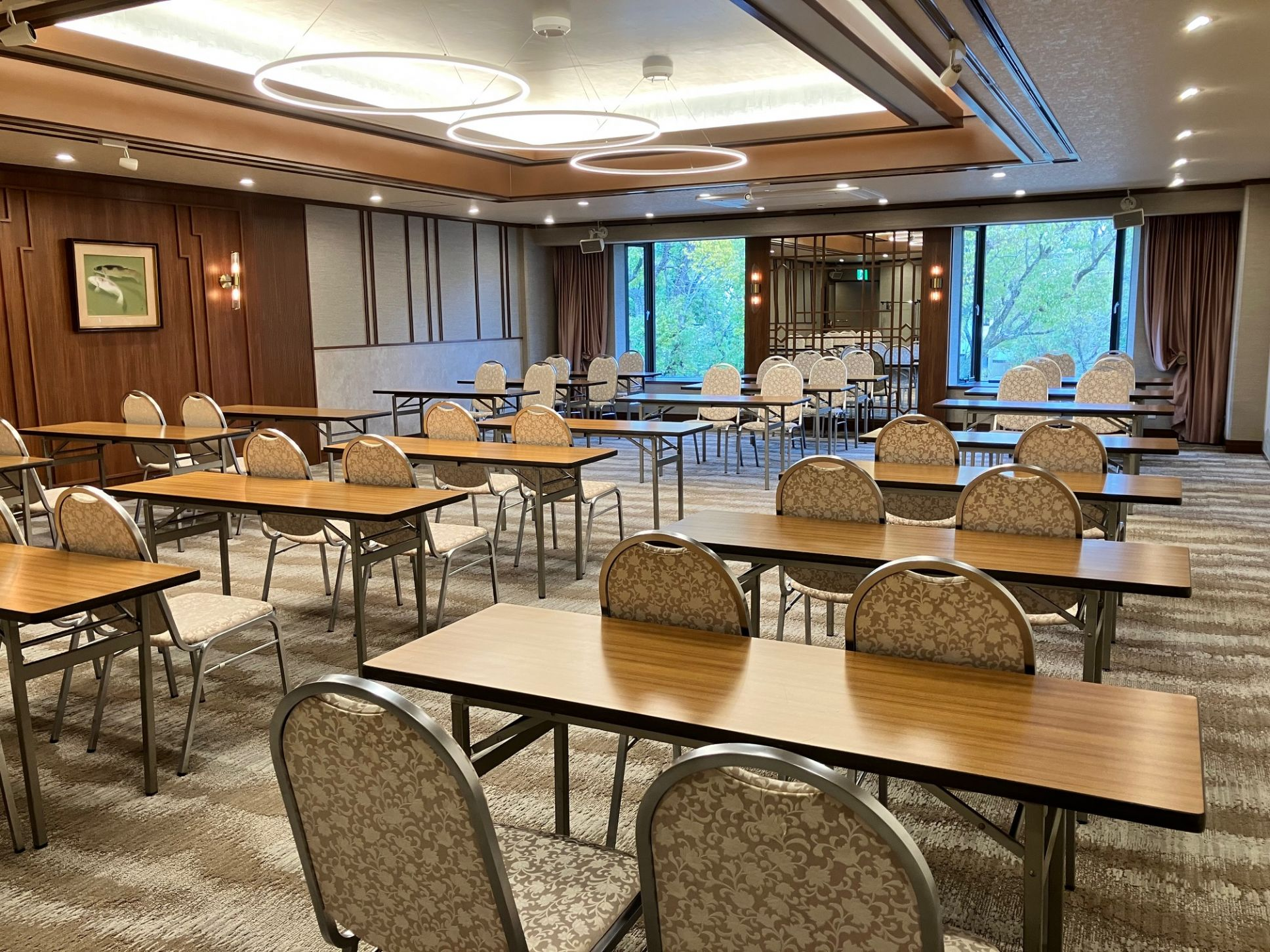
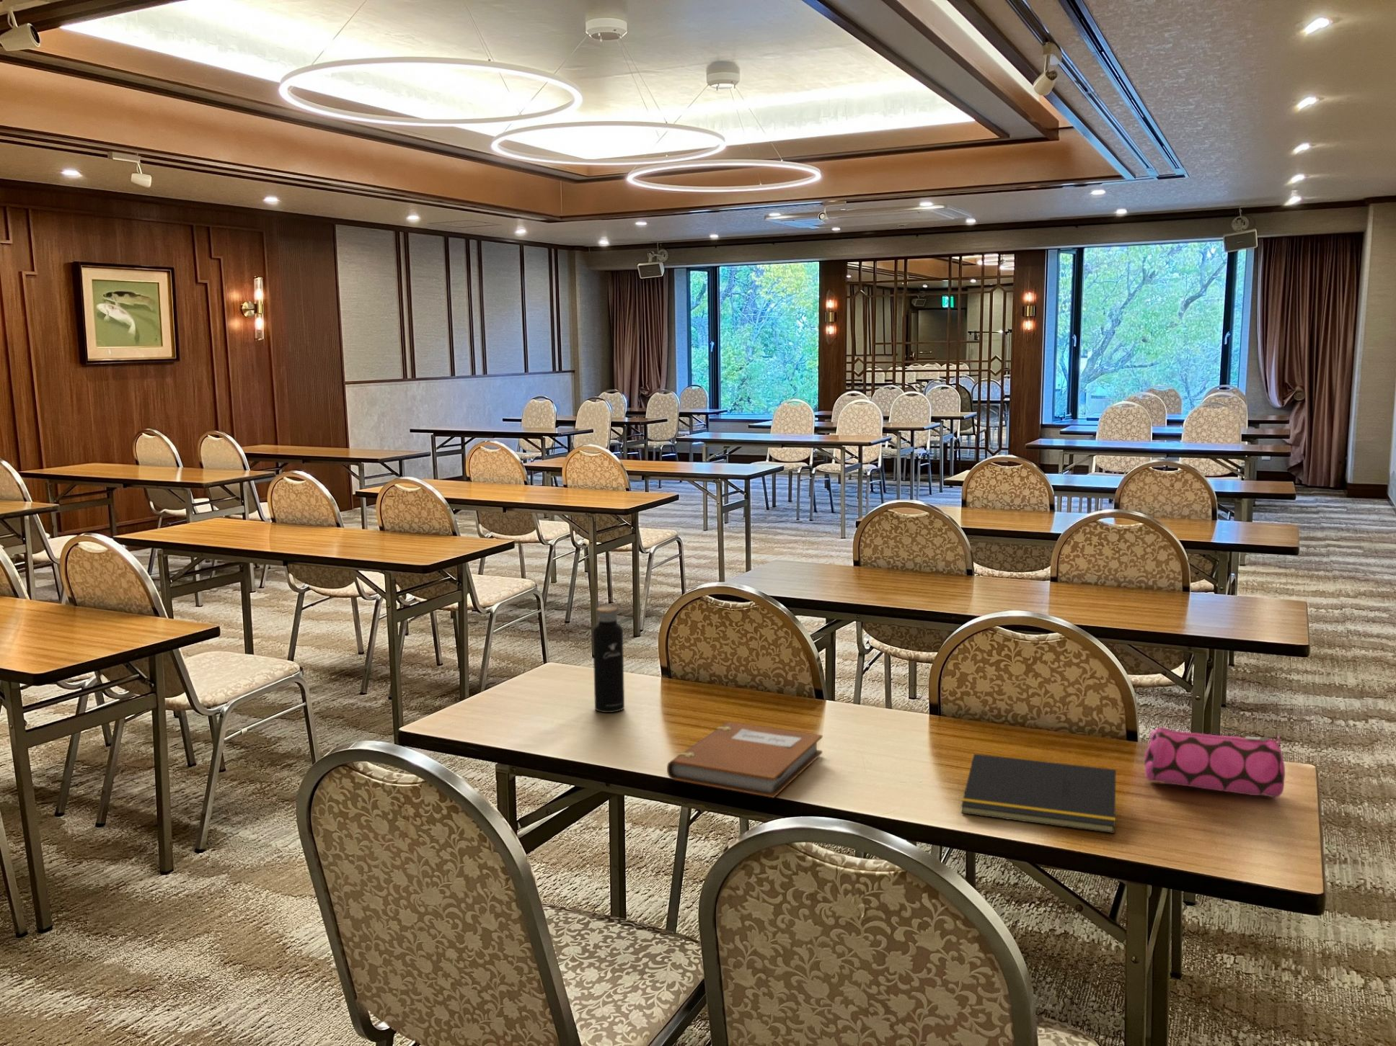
+ water bottle [592,598,625,713]
+ notebook [666,721,822,798]
+ notepad [961,753,1117,834]
+ pencil case [1143,727,1286,798]
